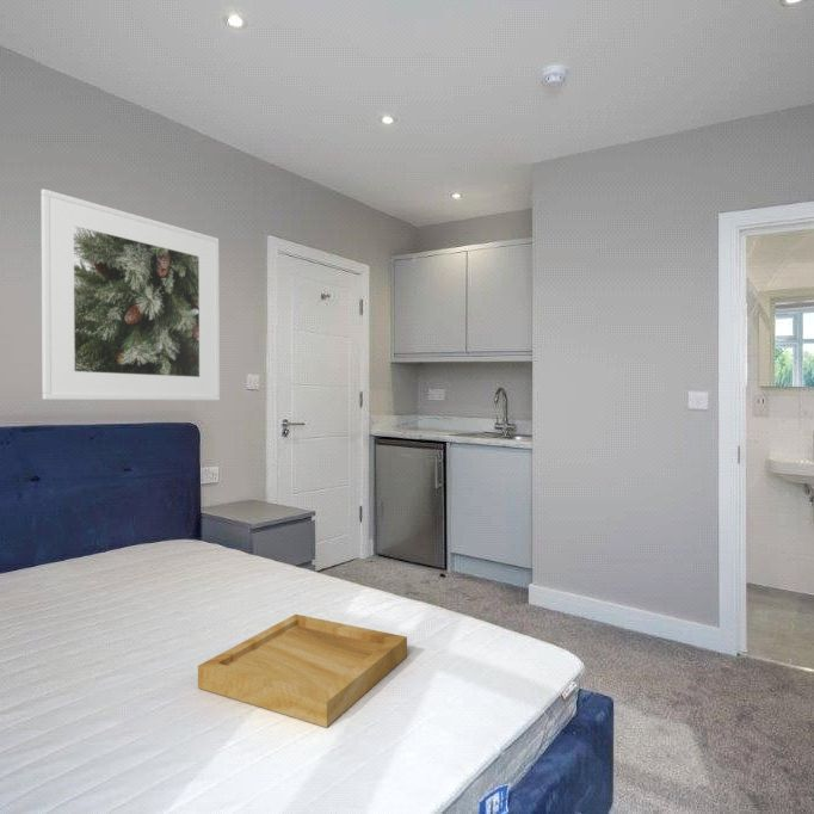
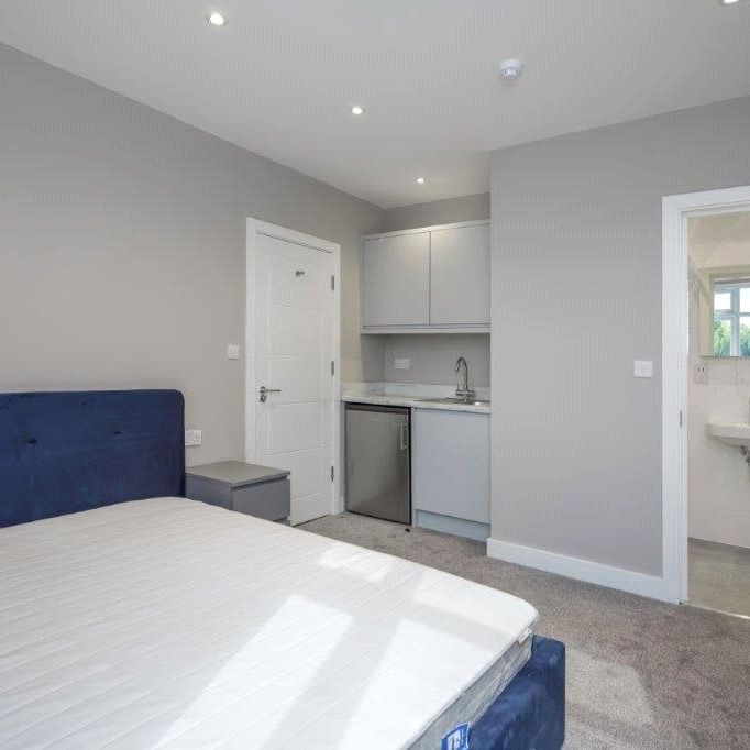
- tray [197,613,408,728]
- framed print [39,187,221,401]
